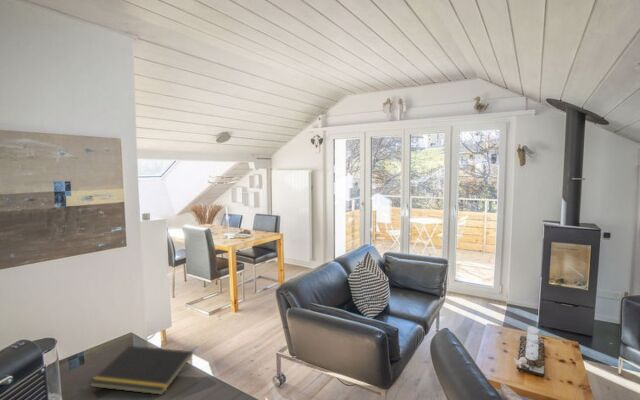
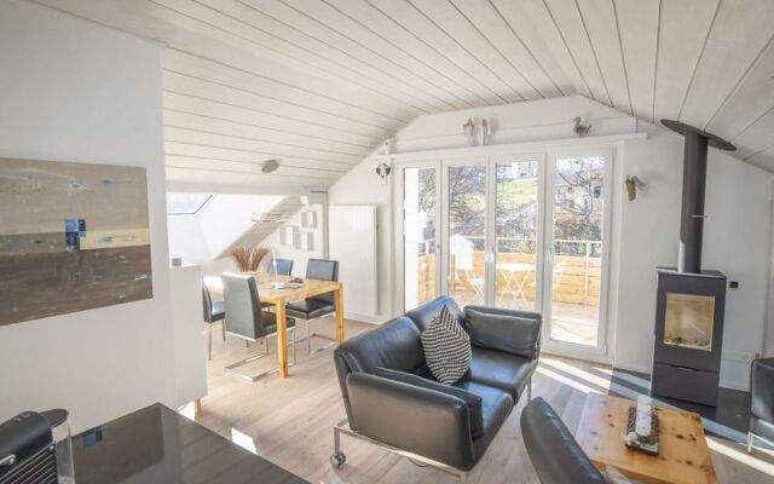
- notepad [89,345,194,396]
